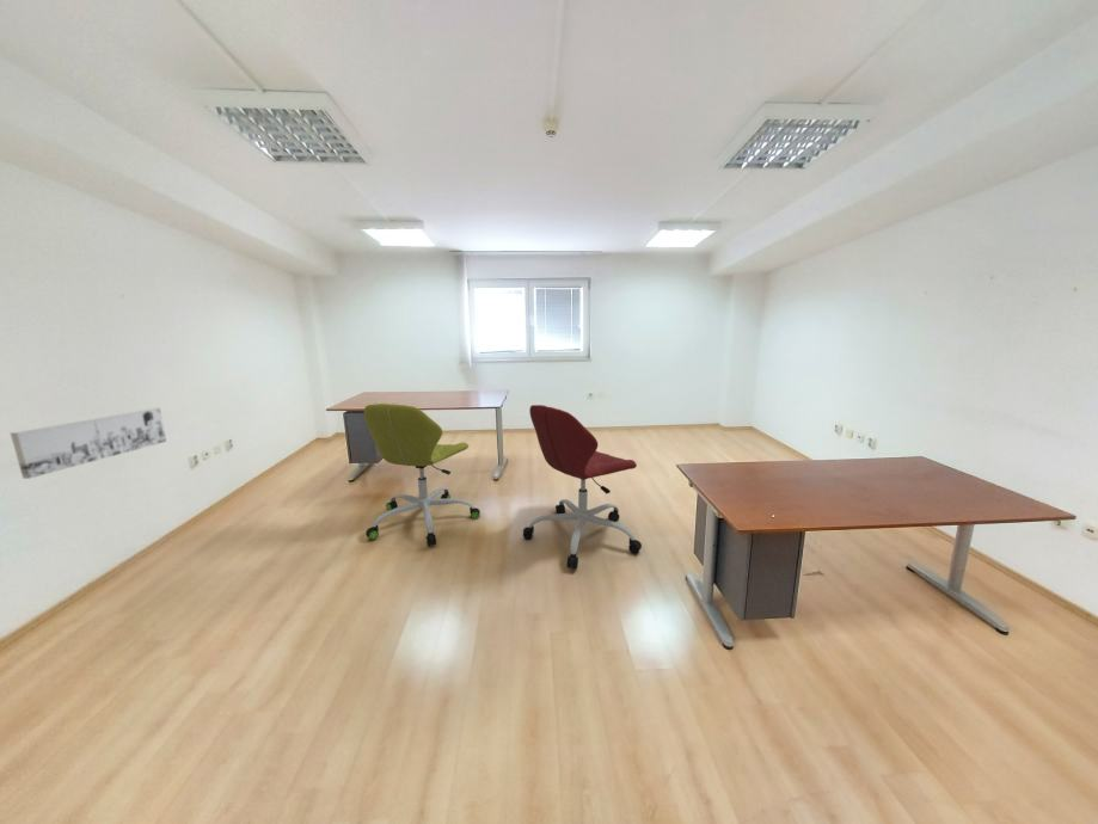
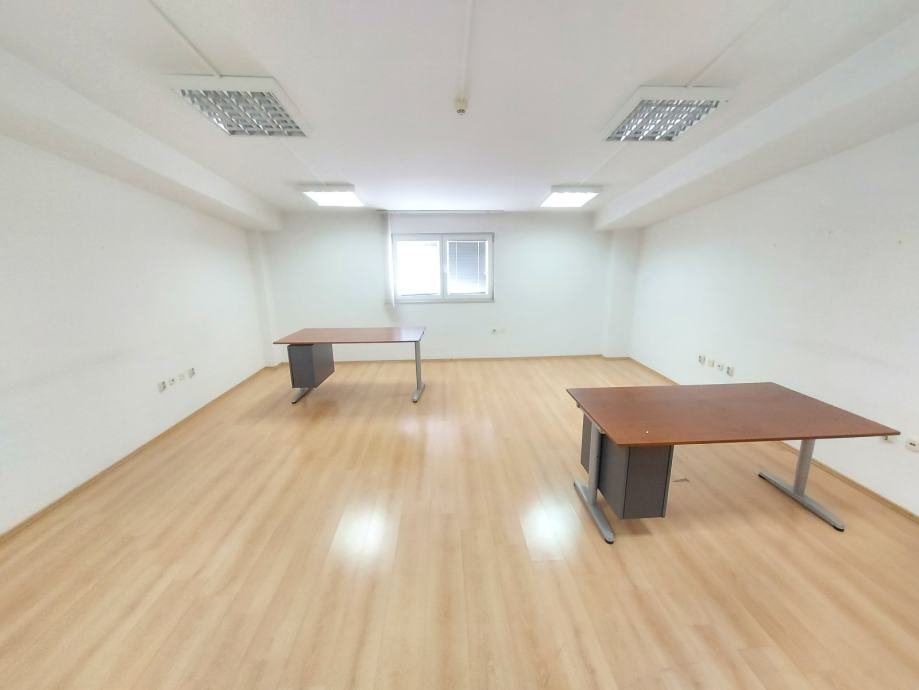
- office chair [363,402,481,547]
- office chair [522,404,643,570]
- wall art [10,407,167,480]
